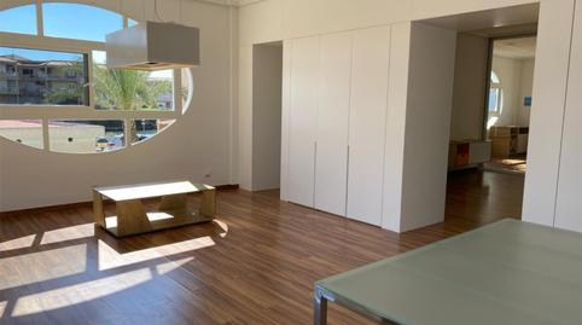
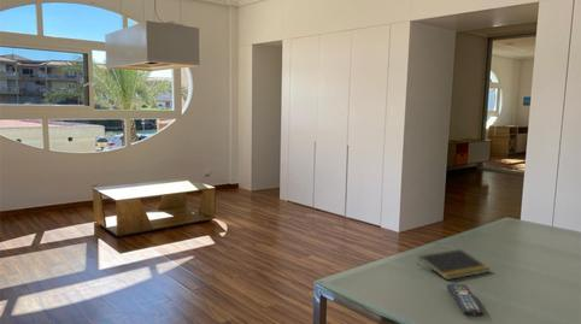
+ remote control [446,283,486,317]
+ notepad [417,248,492,281]
